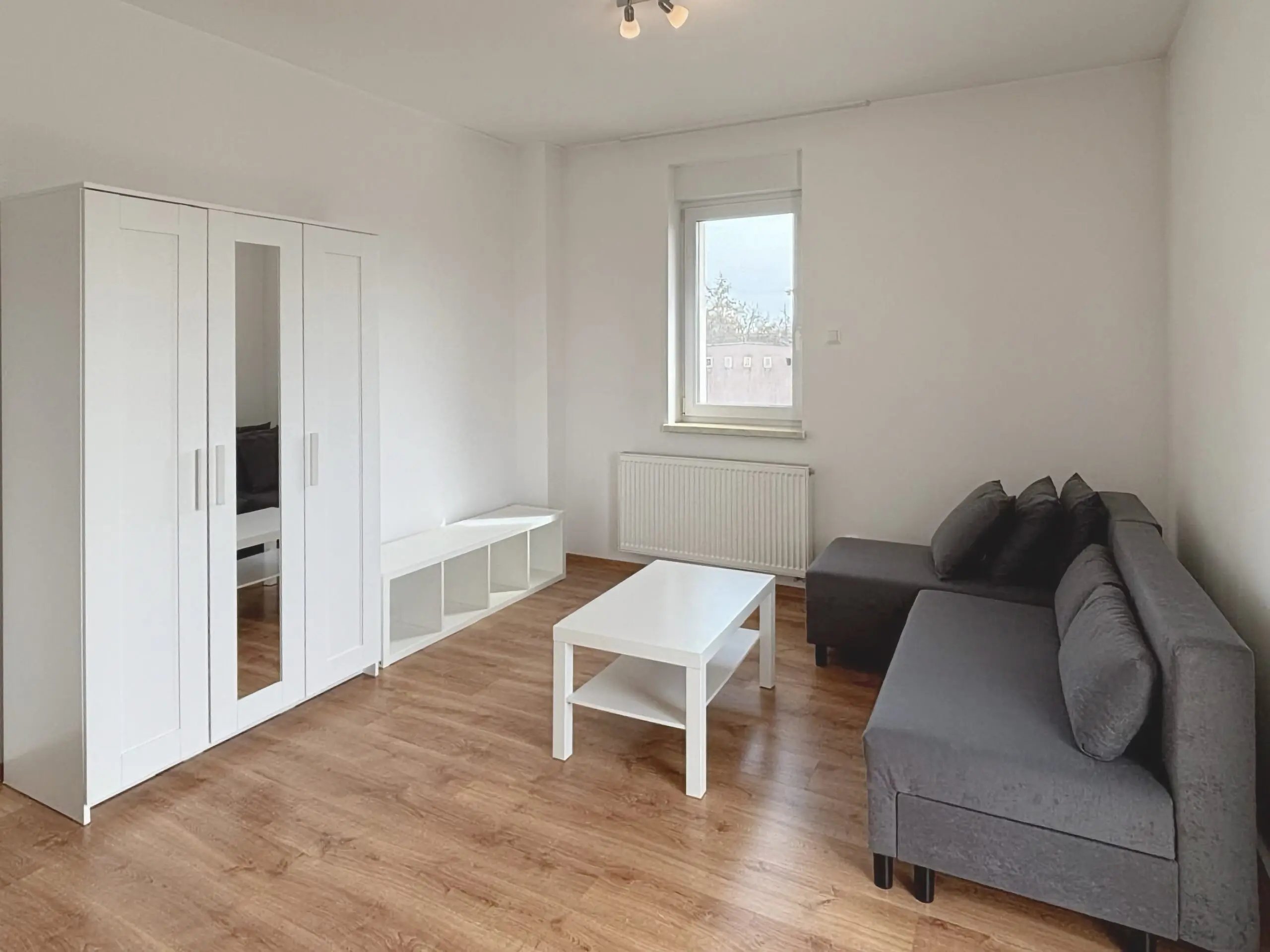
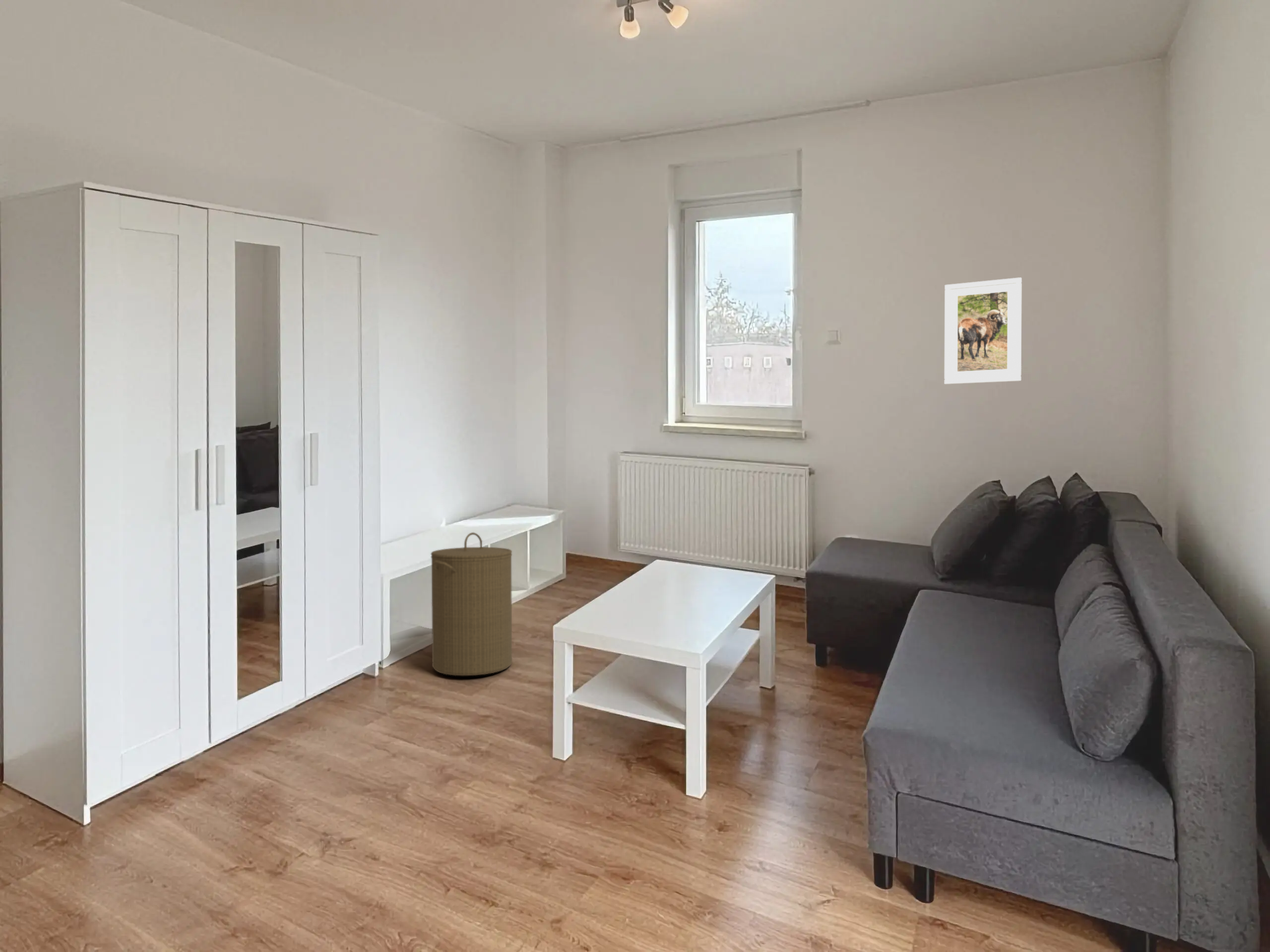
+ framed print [944,277,1022,385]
+ laundry hamper [430,532,512,676]
